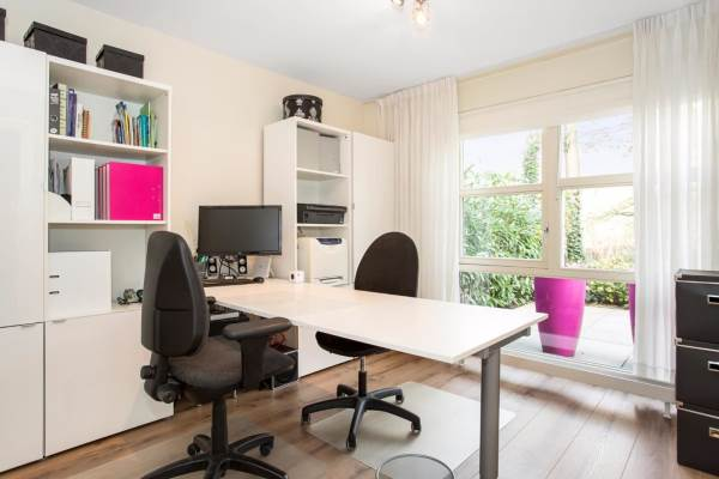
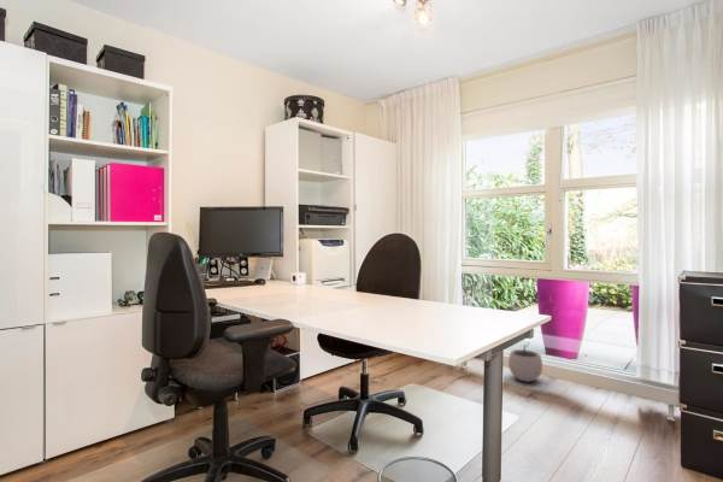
+ plant pot [507,340,543,383]
